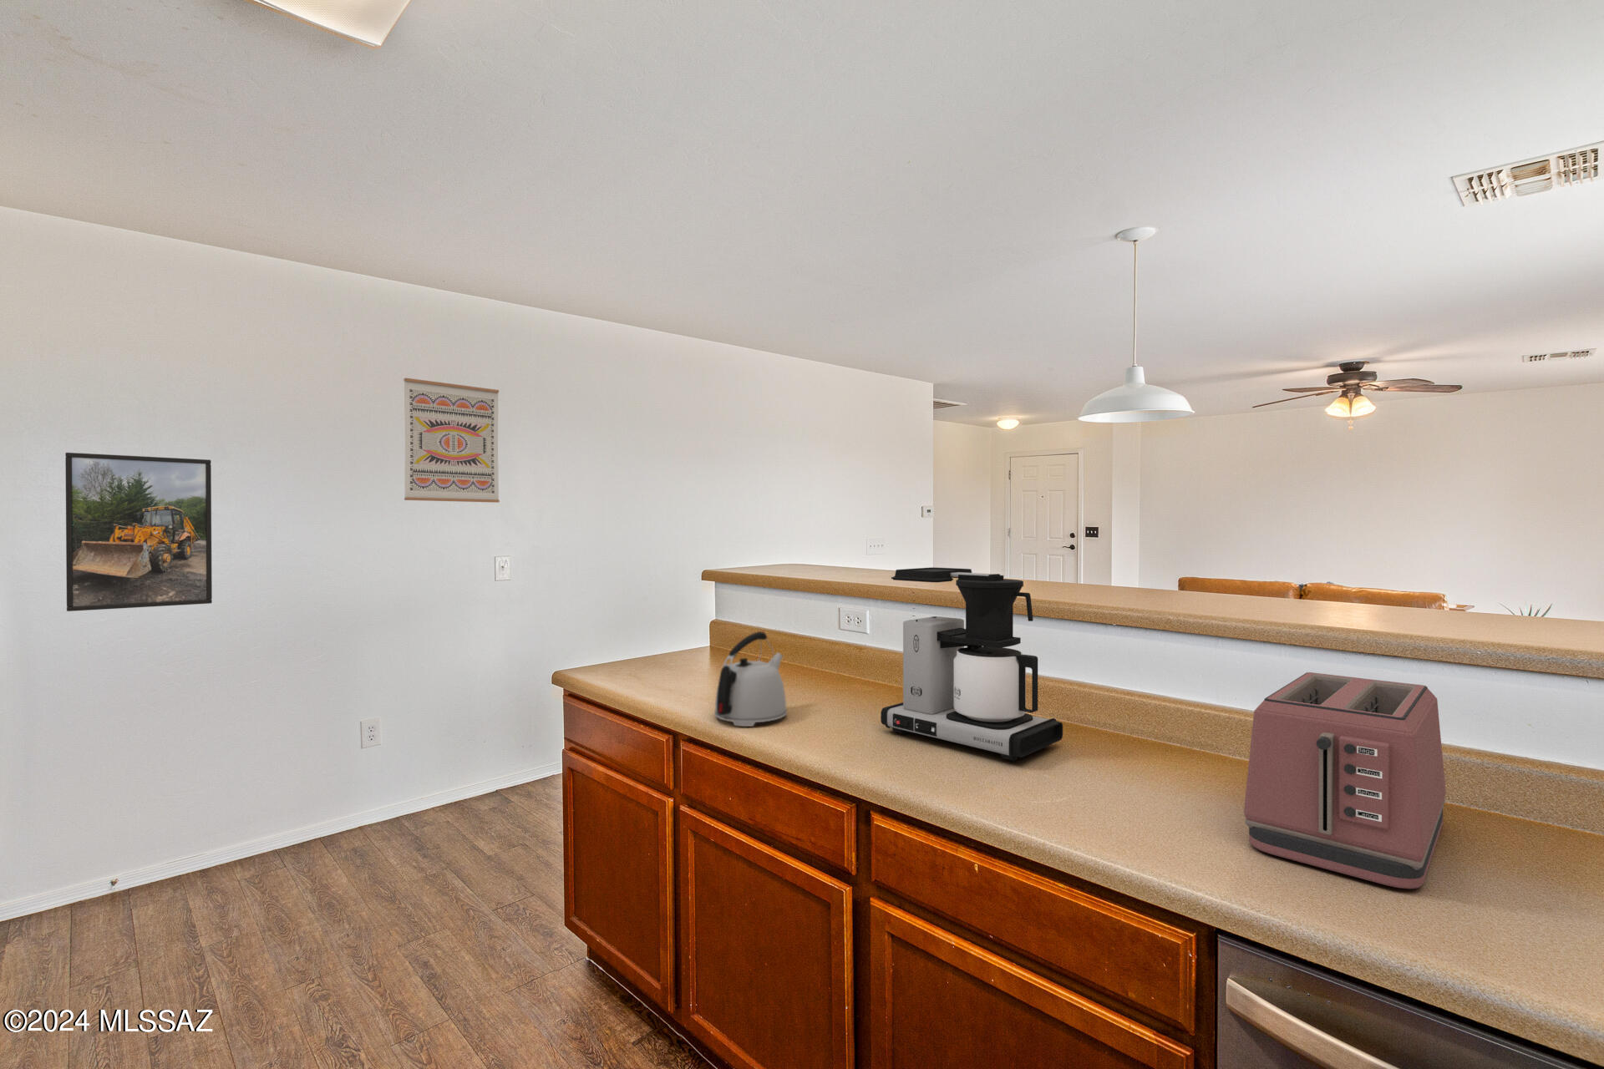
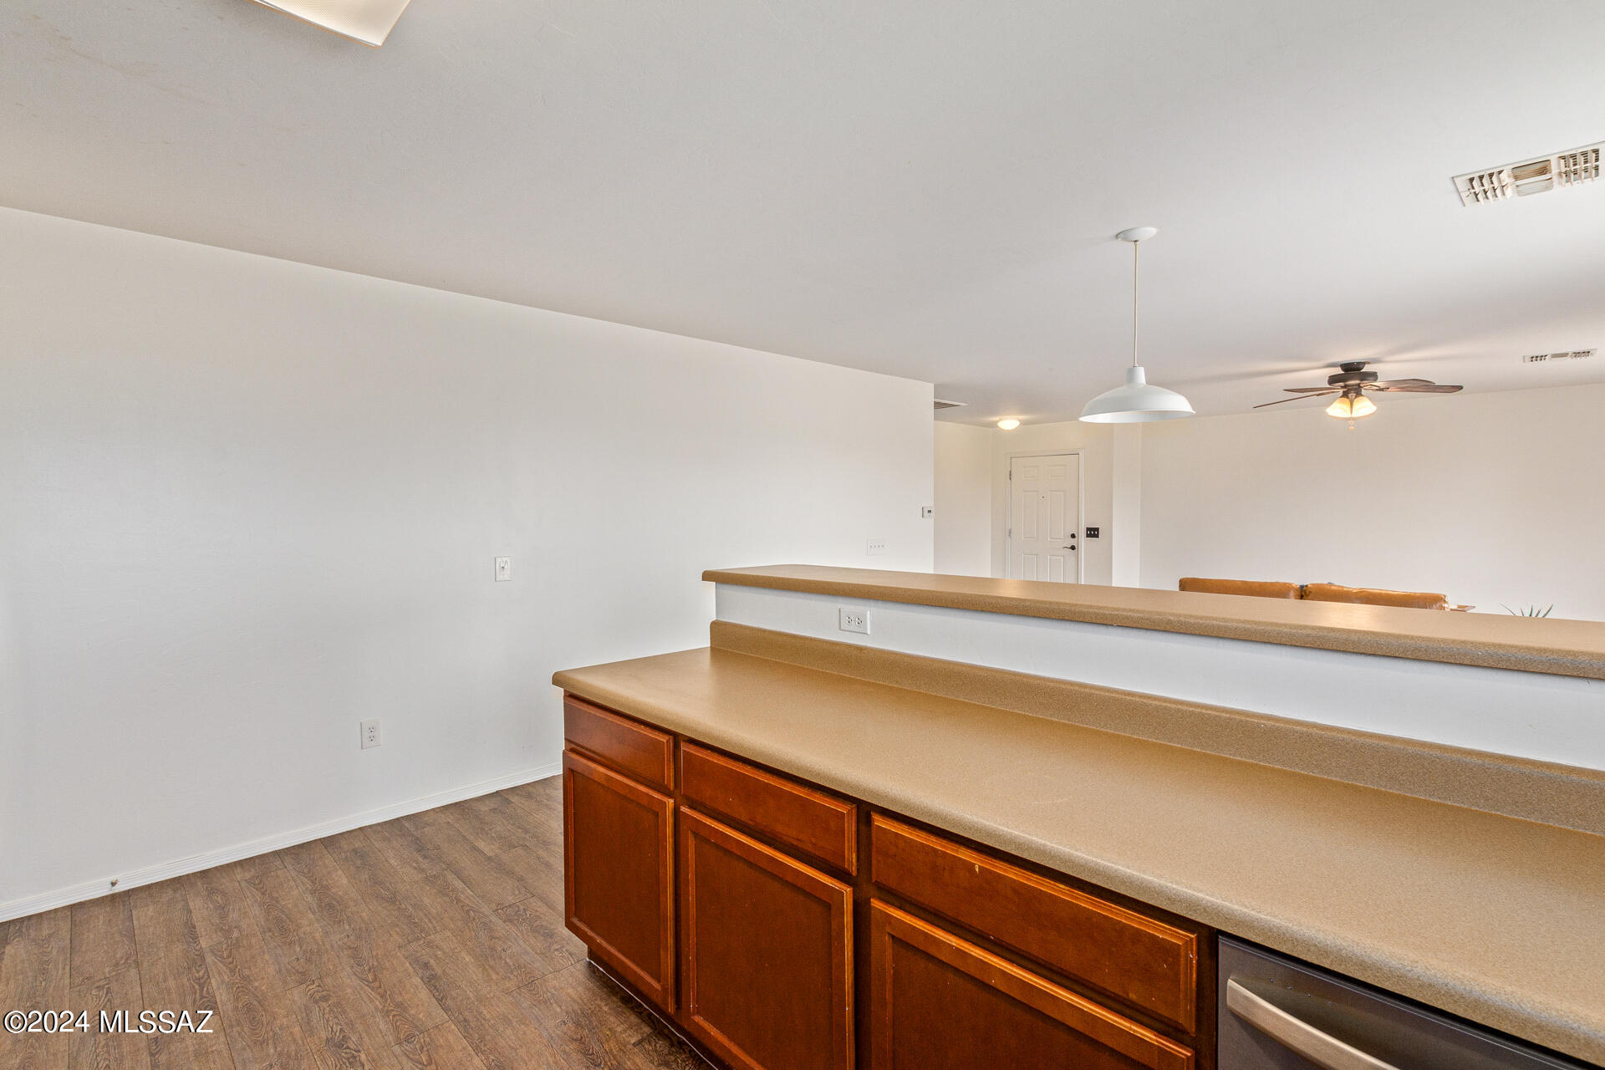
- coffee maker [880,567,1063,761]
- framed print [64,452,214,612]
- wall art [402,377,500,503]
- toaster [1244,672,1446,889]
- kettle [714,630,788,728]
